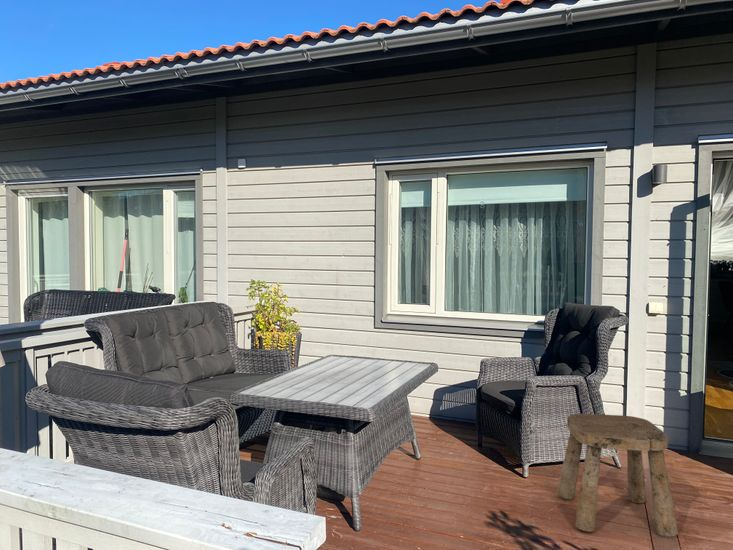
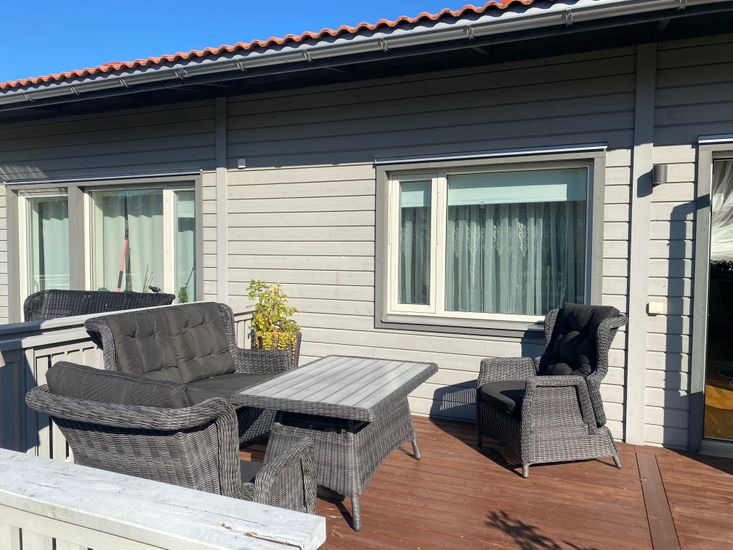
- stool [556,413,679,538]
